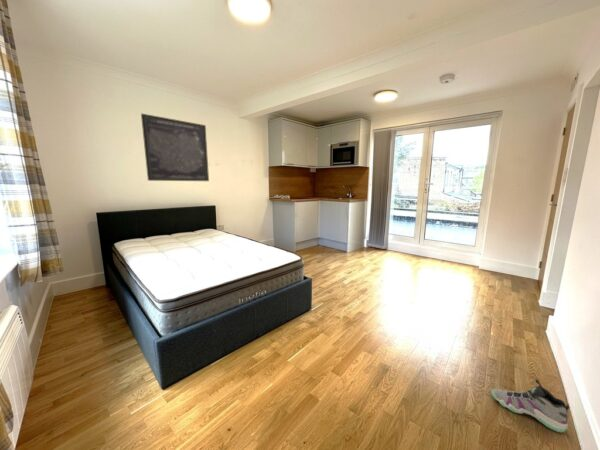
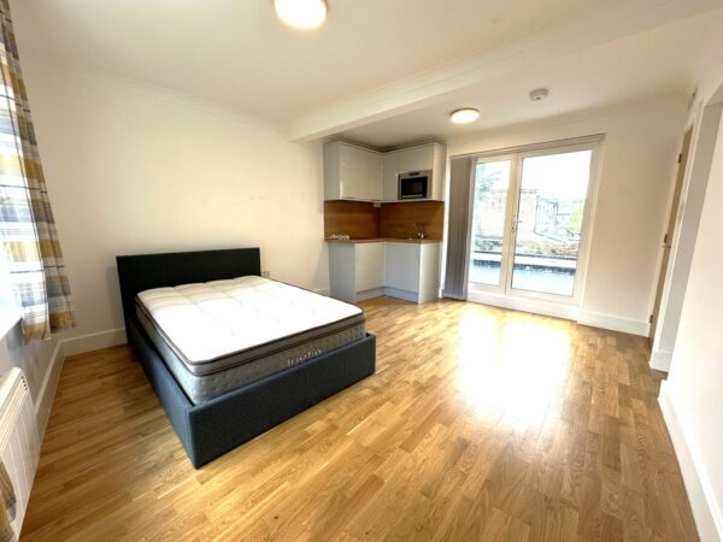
- wall art [140,112,210,182]
- sneaker [491,378,570,433]
